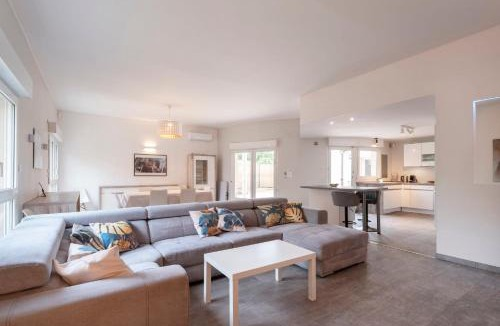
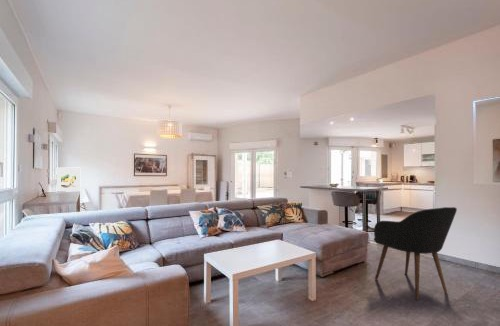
+ armchair [373,206,458,301]
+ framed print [55,167,81,192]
